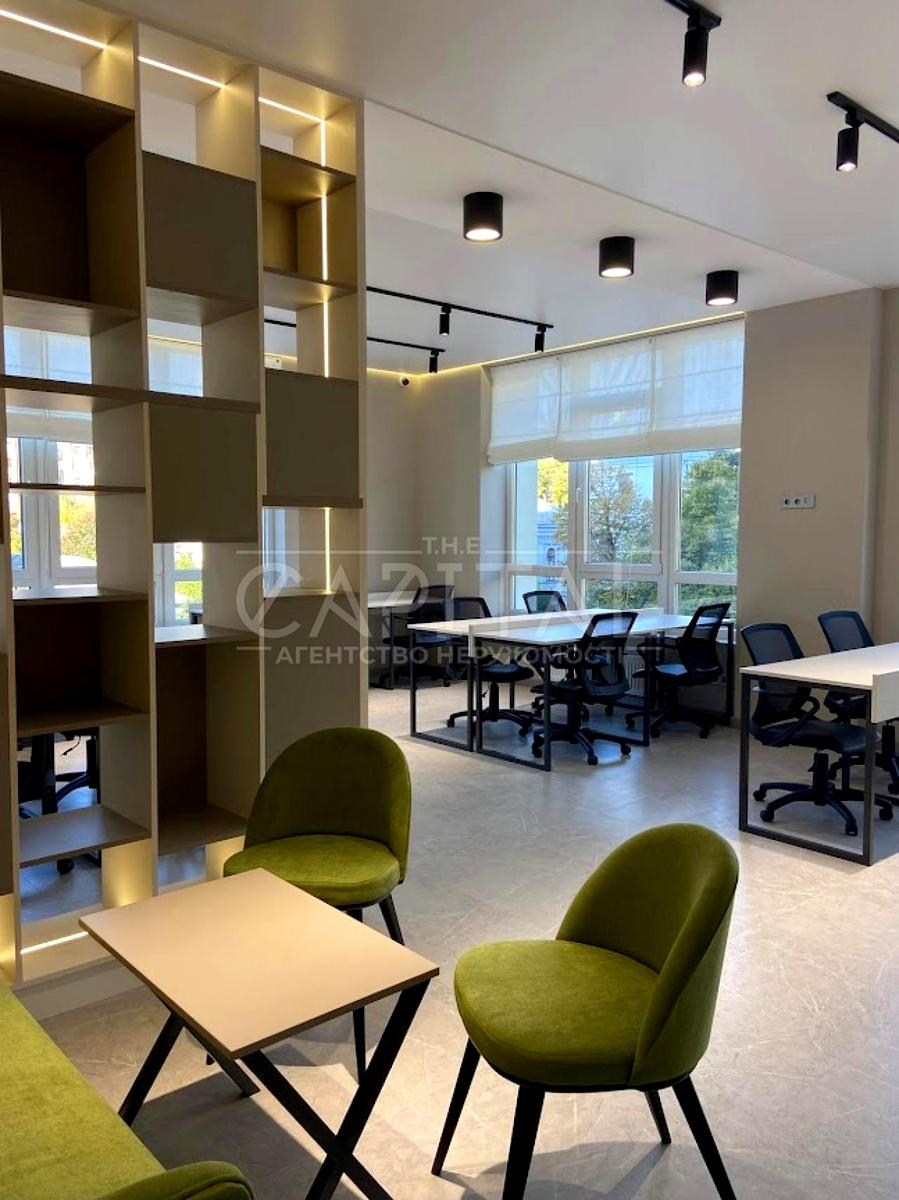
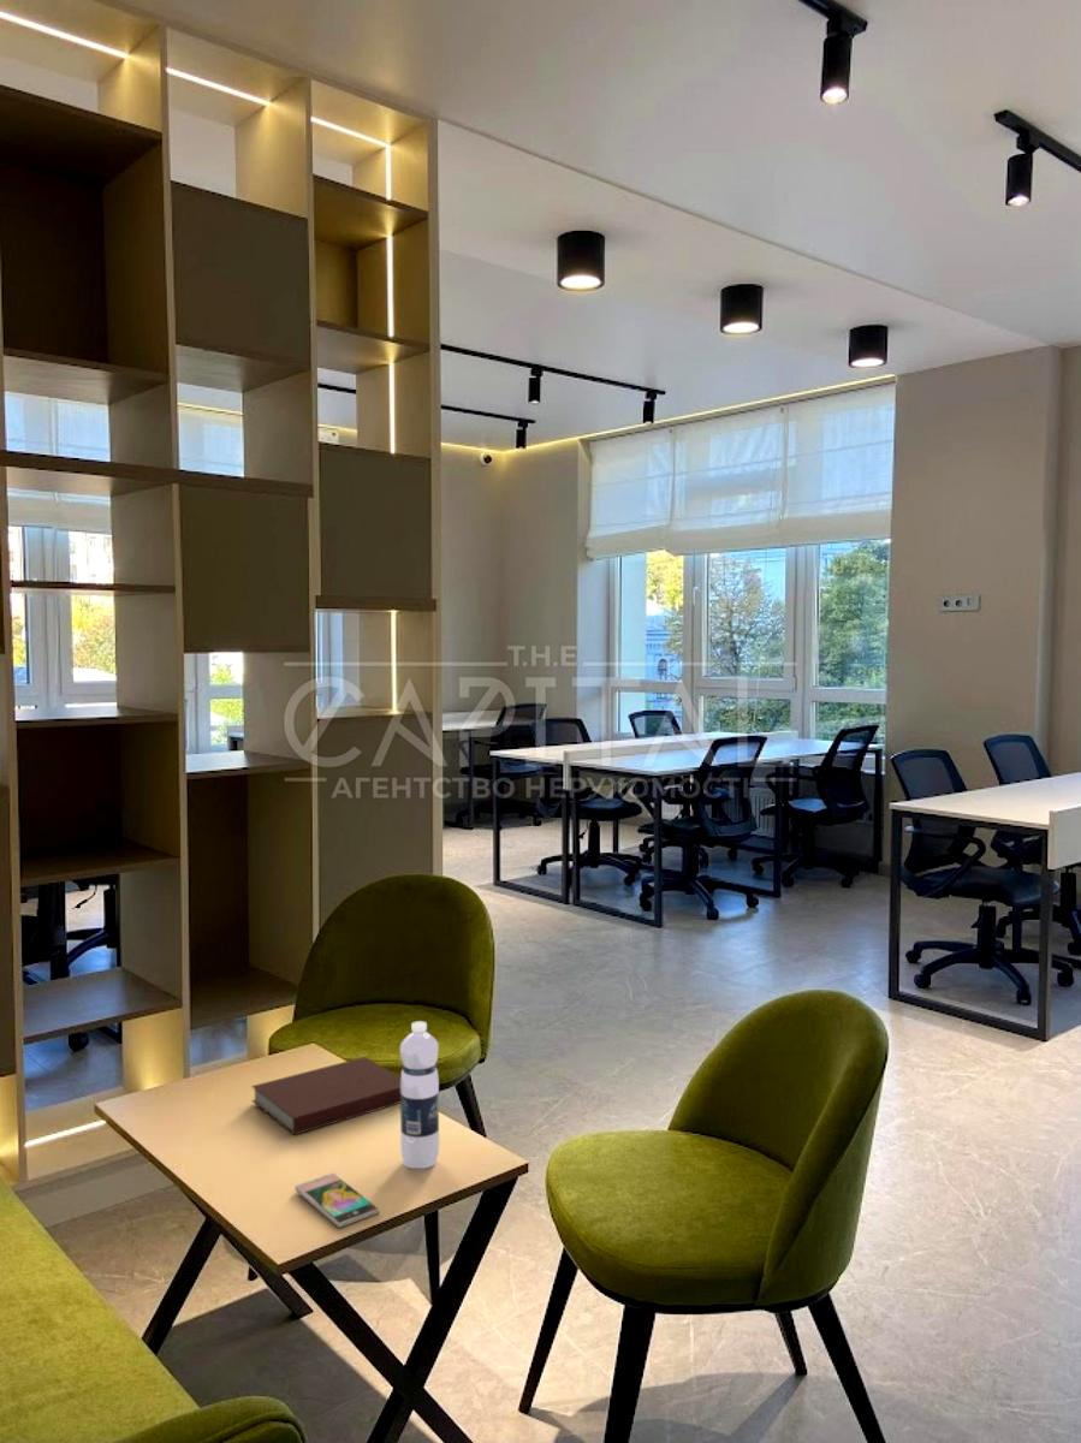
+ smartphone [293,1172,380,1229]
+ water bottle [399,1020,440,1169]
+ notebook [250,1056,402,1135]
